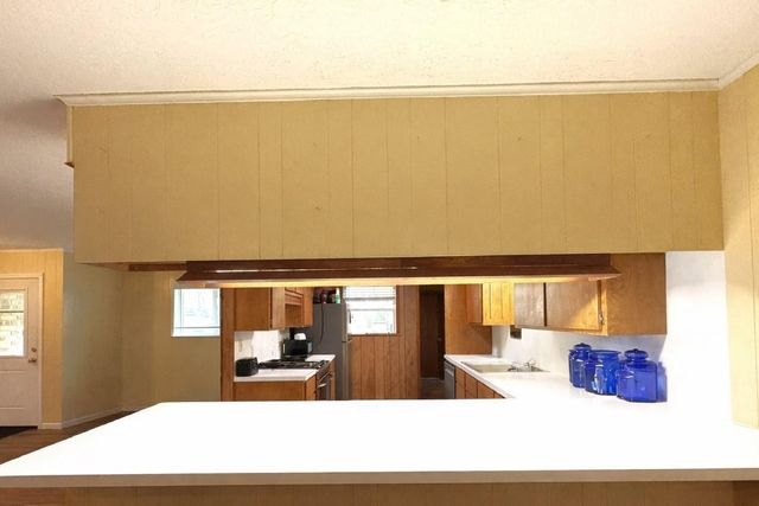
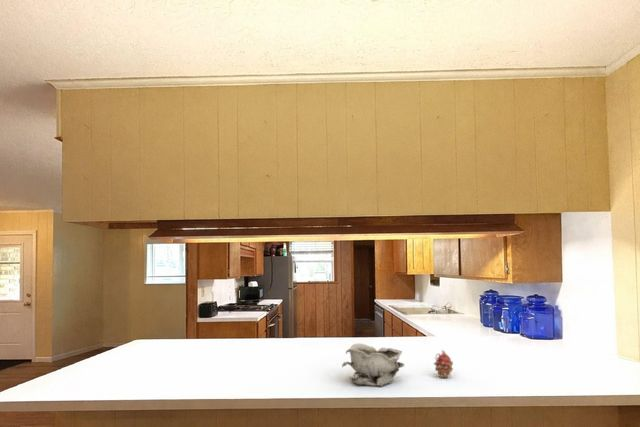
+ fruit [433,349,454,379]
+ bowl [341,343,406,387]
